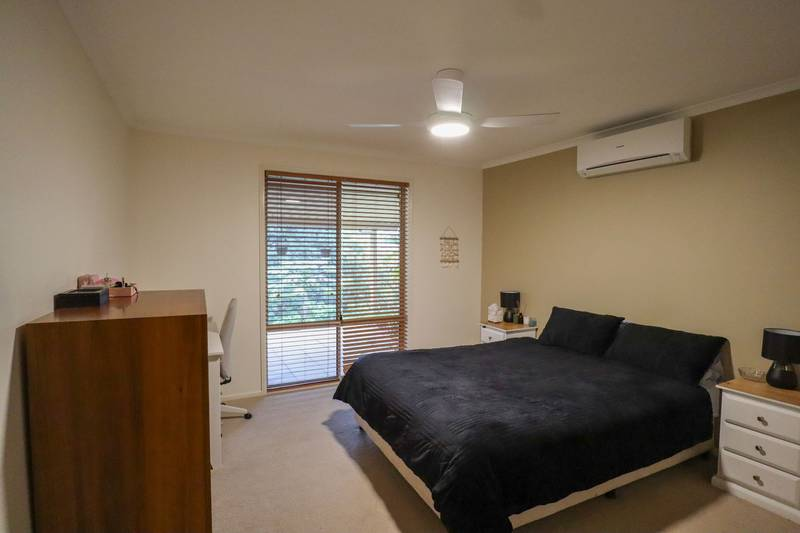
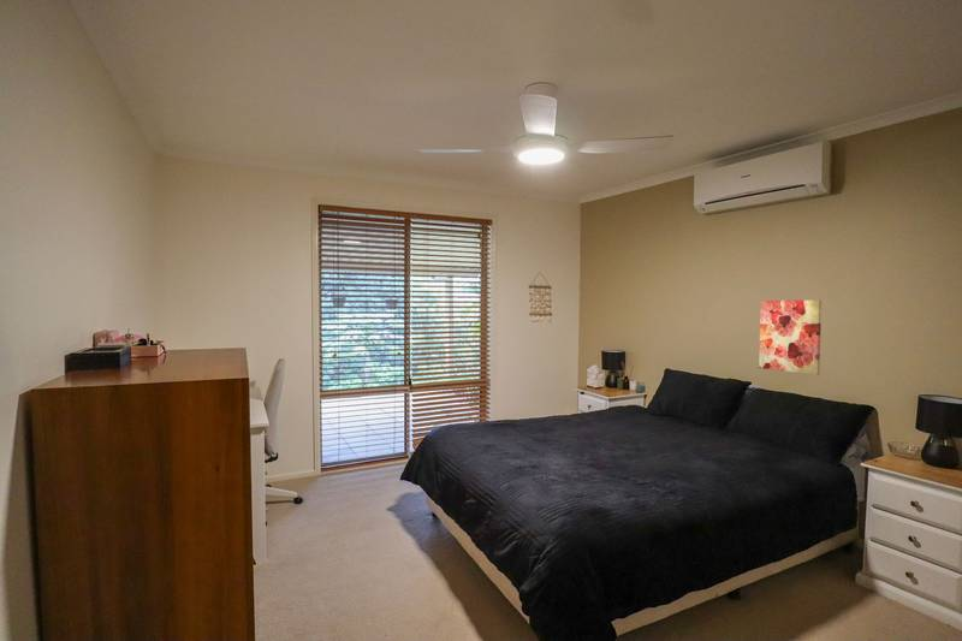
+ wall art [758,298,823,376]
